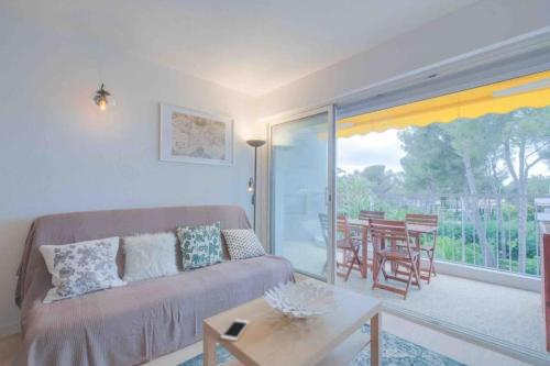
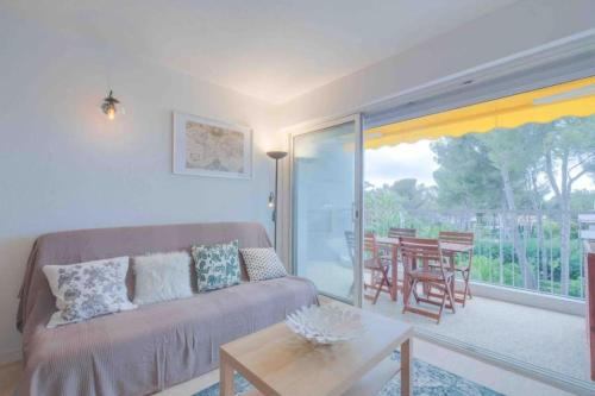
- cell phone [220,318,251,342]
